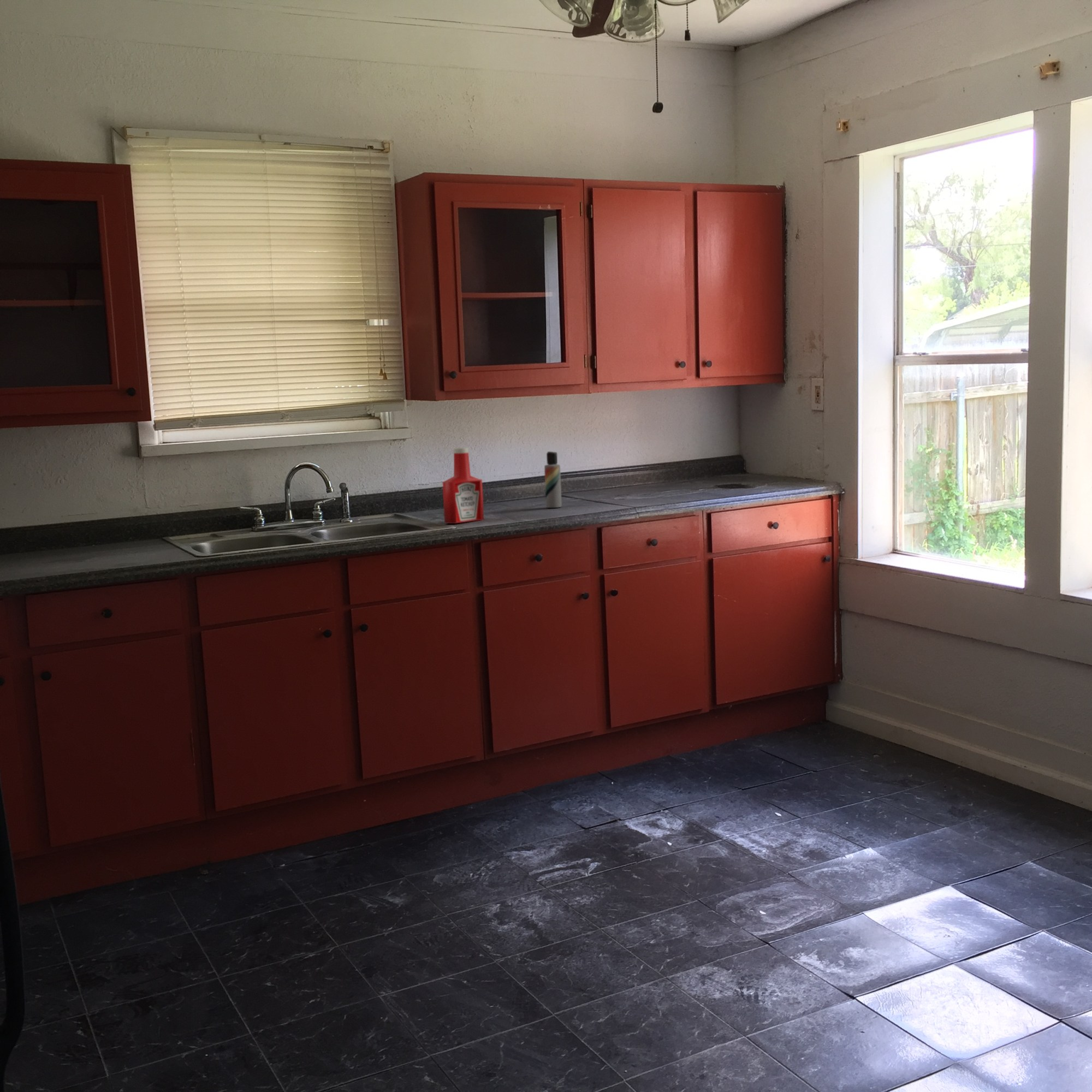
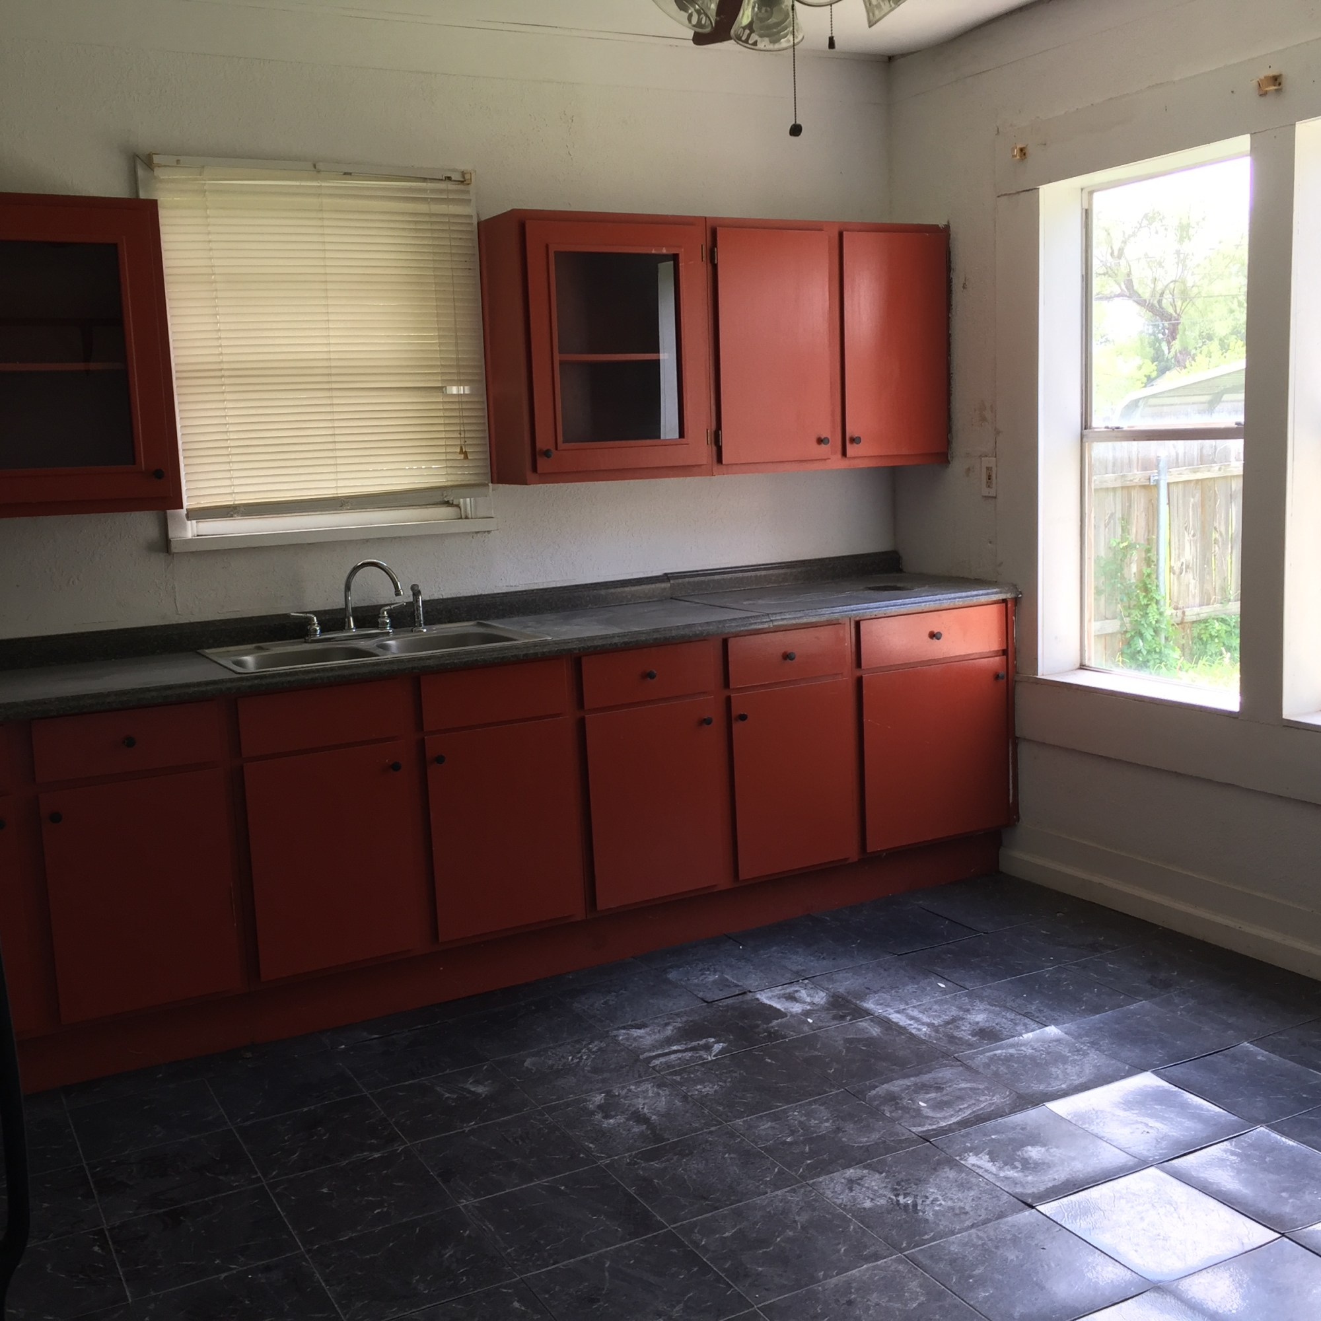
- soap bottle [442,447,484,524]
- lotion bottle [544,451,562,508]
